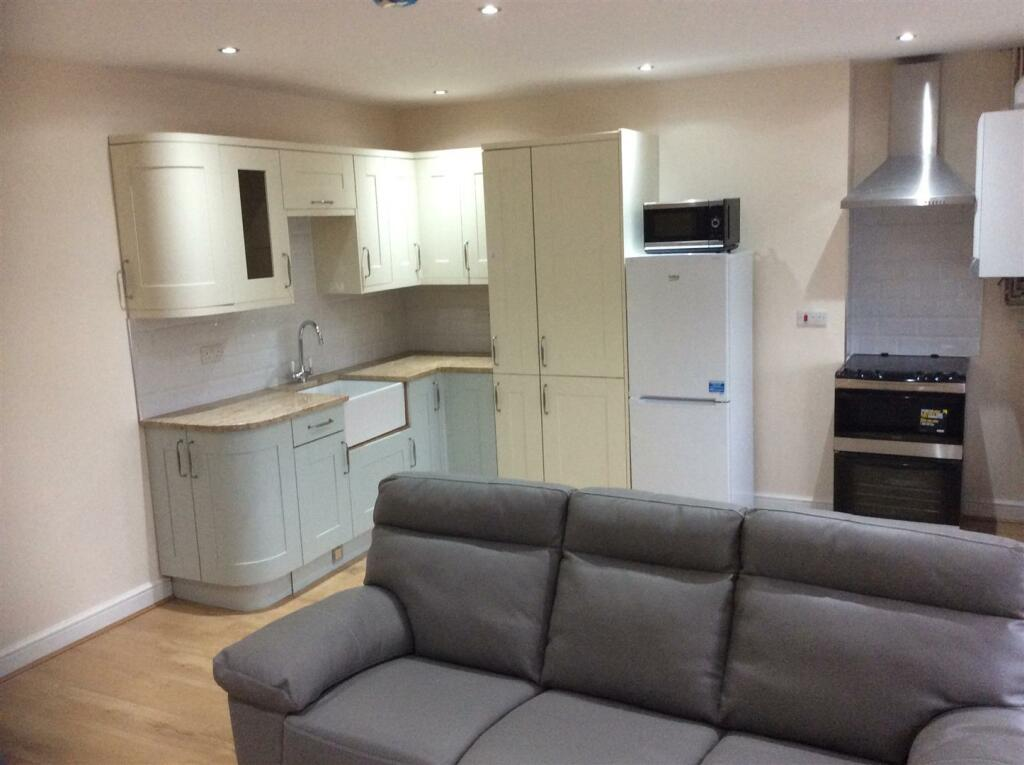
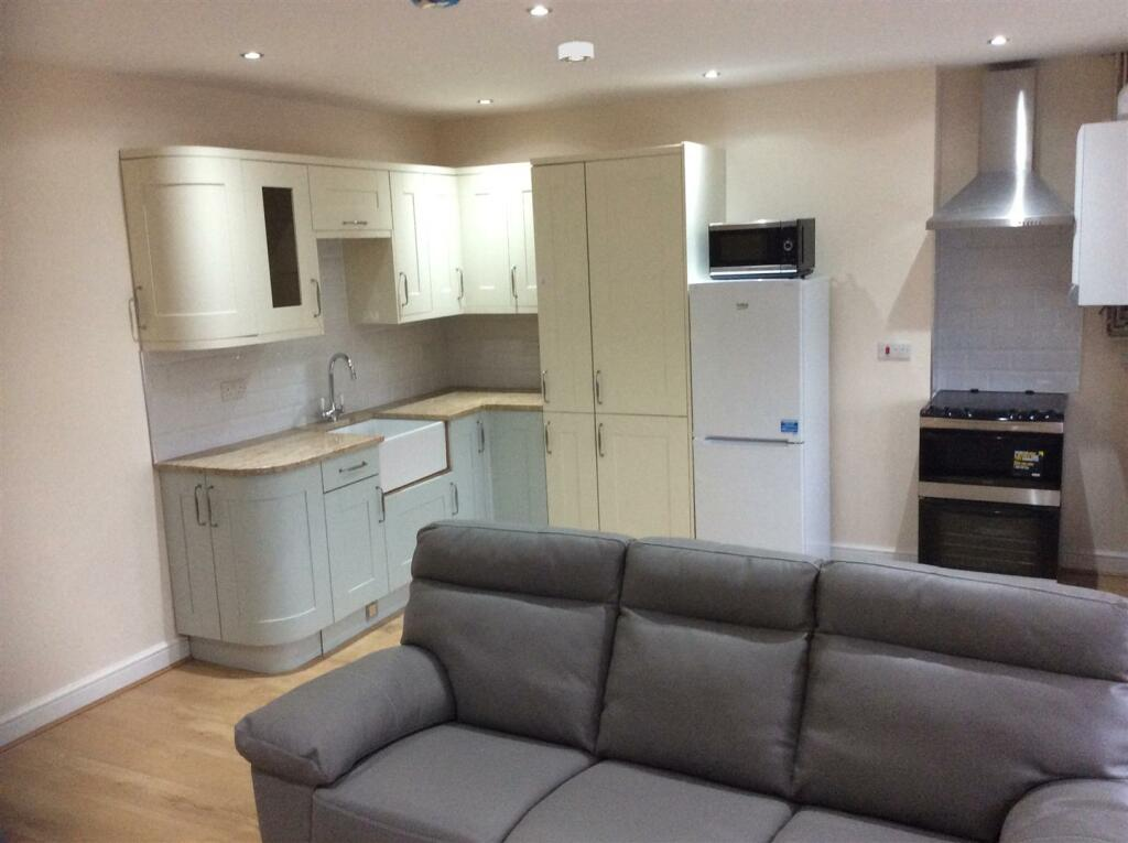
+ smoke detector [557,41,595,63]
